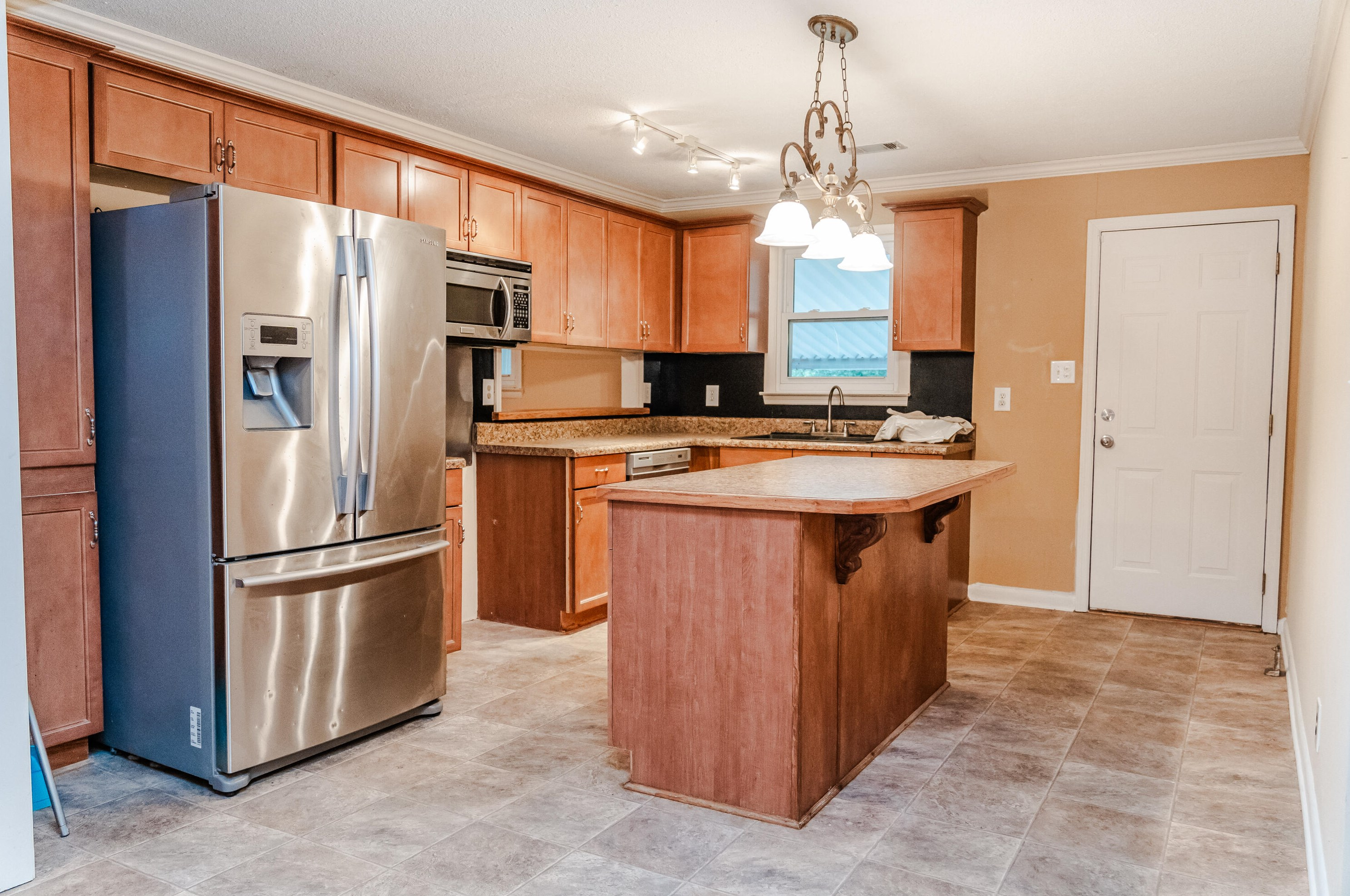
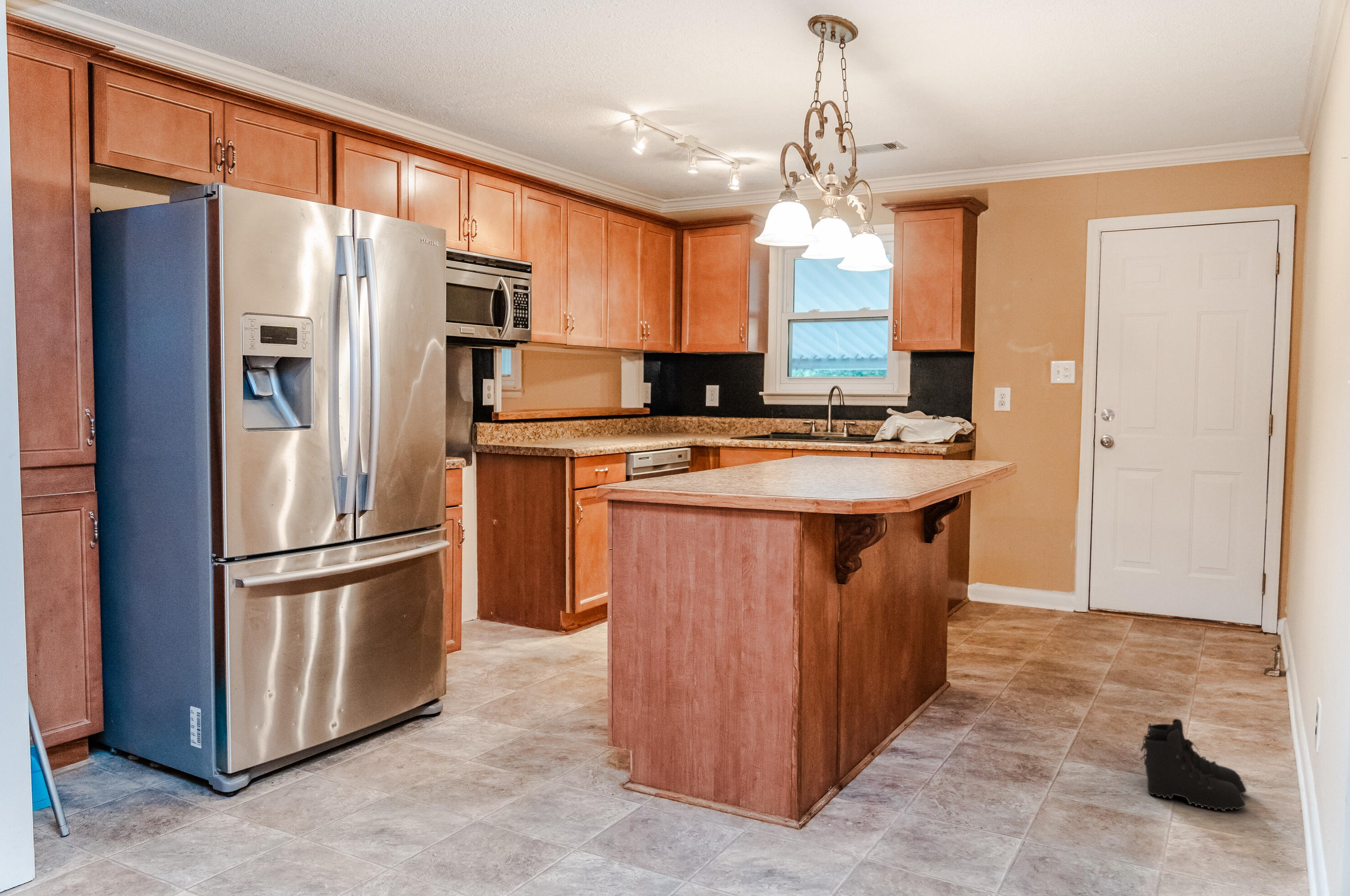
+ boots [1139,719,1247,811]
